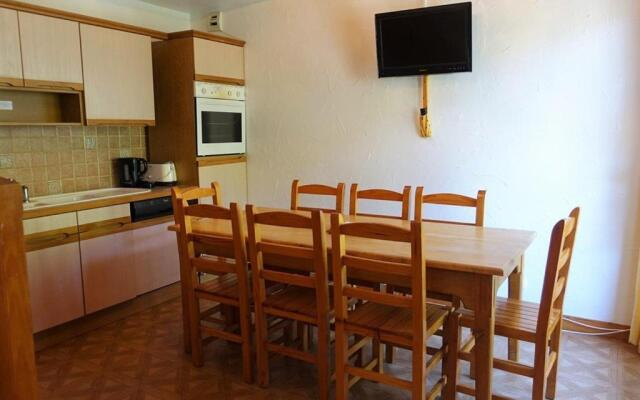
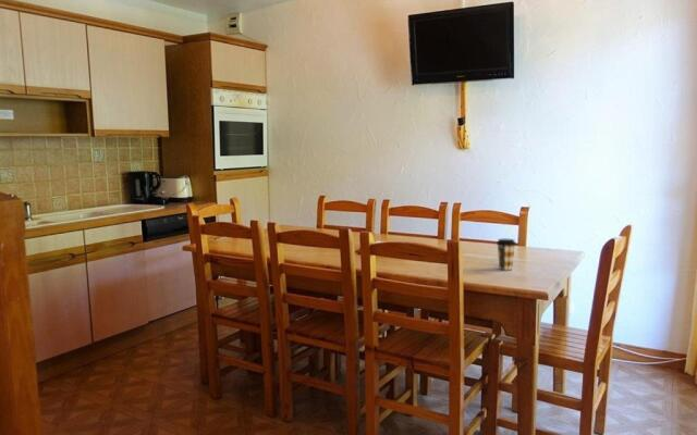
+ coffee cup [496,238,517,271]
